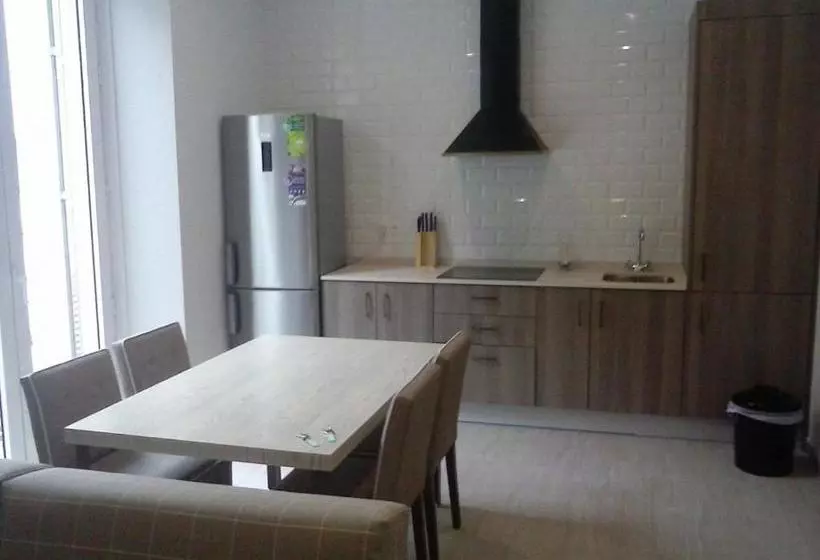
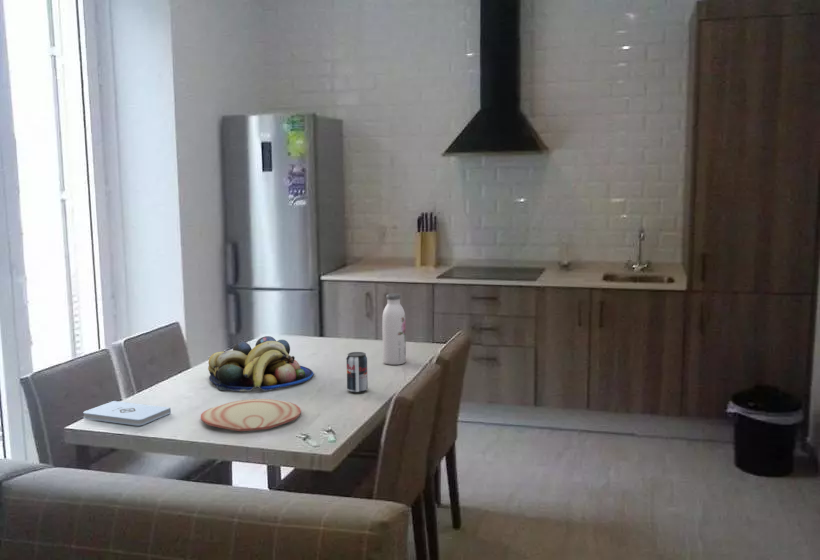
+ beverage can [346,351,369,394]
+ plate [200,398,302,432]
+ fruit bowl [207,335,315,392]
+ water bottle [381,293,407,366]
+ notepad [82,400,172,427]
